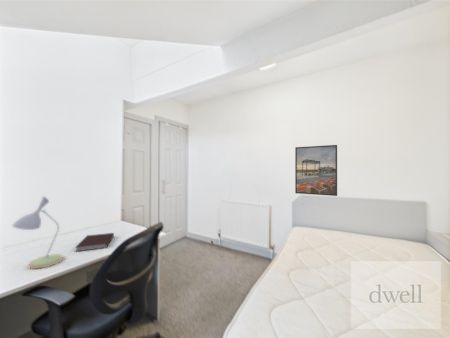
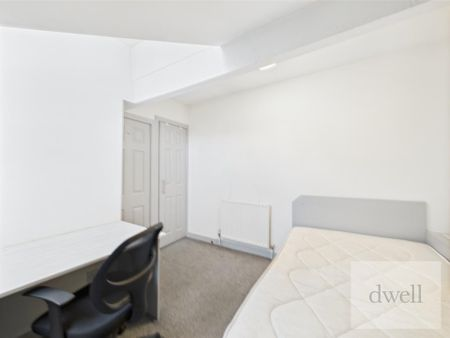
- notebook [74,232,115,253]
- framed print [294,144,338,197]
- desk lamp [11,195,64,270]
